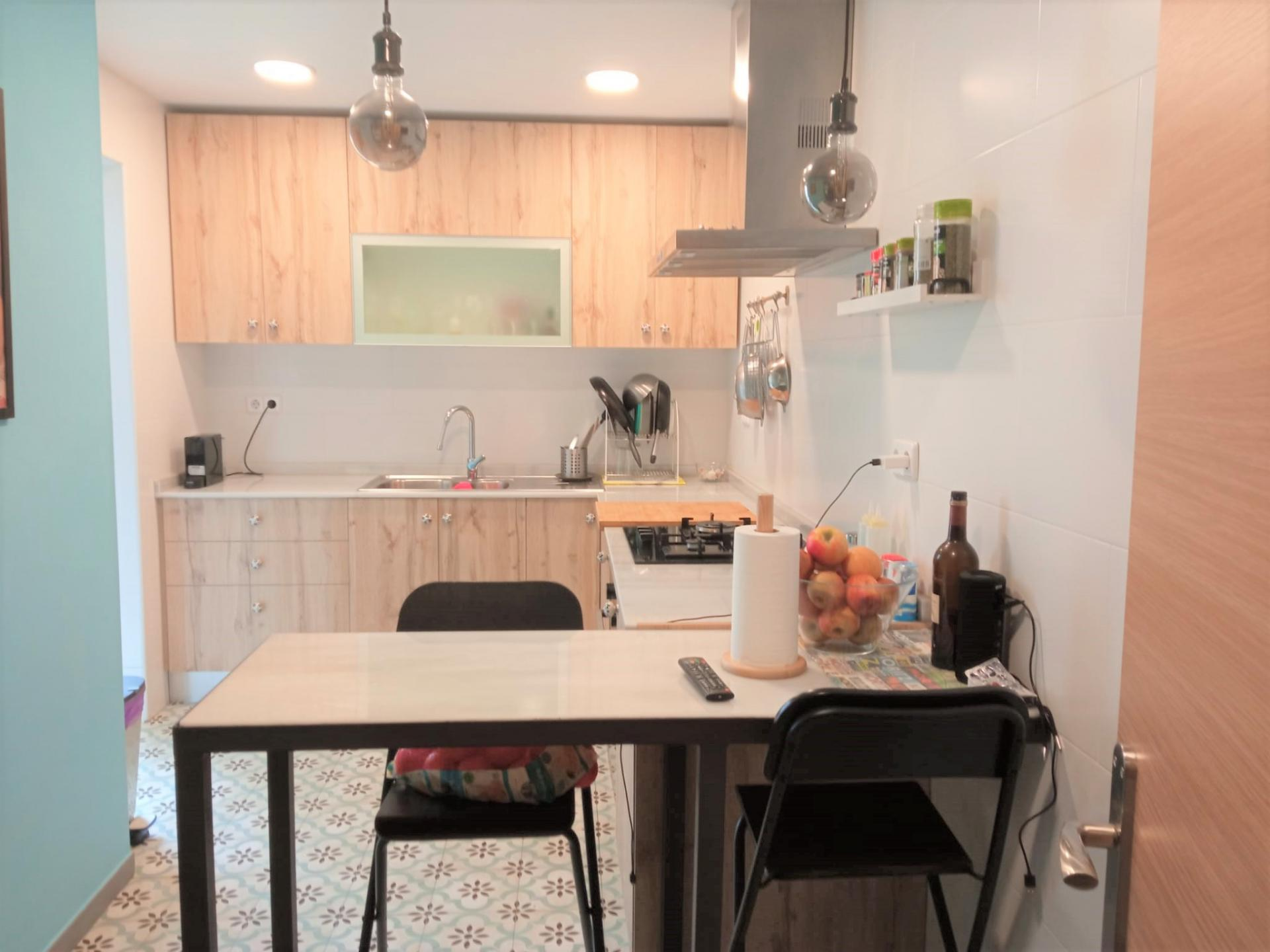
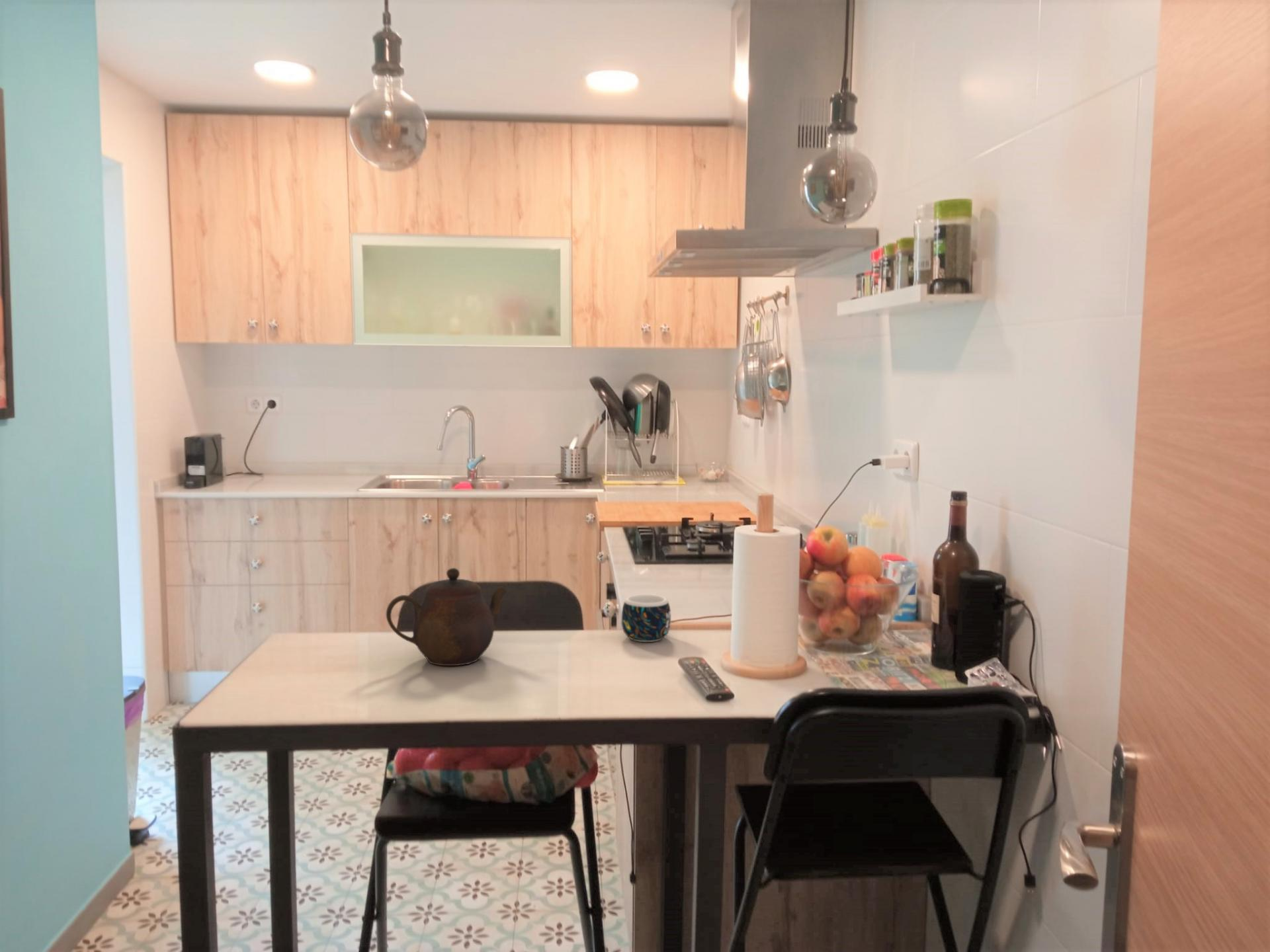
+ teapot [386,567,507,666]
+ mug [621,594,671,643]
